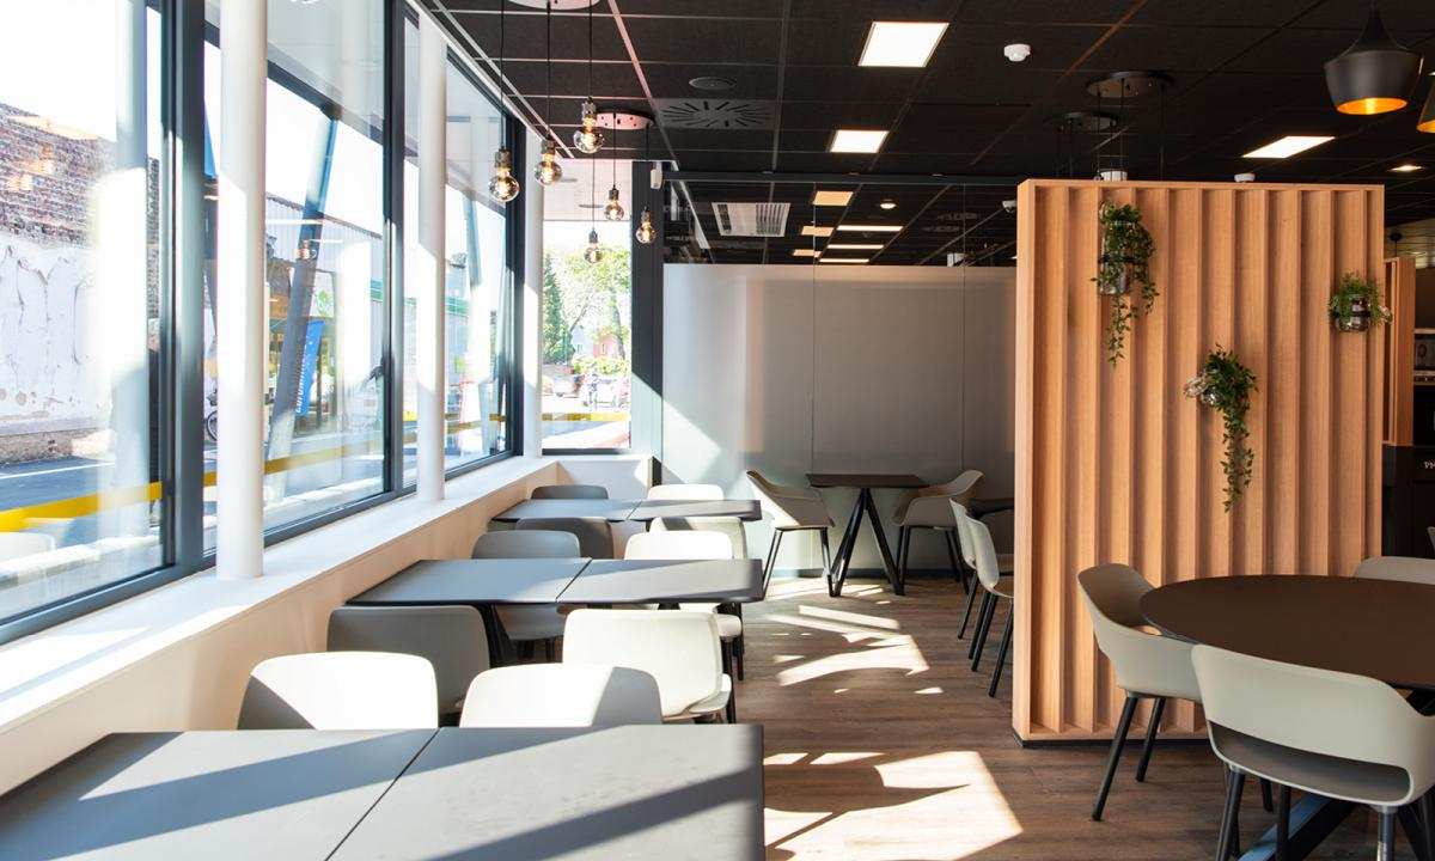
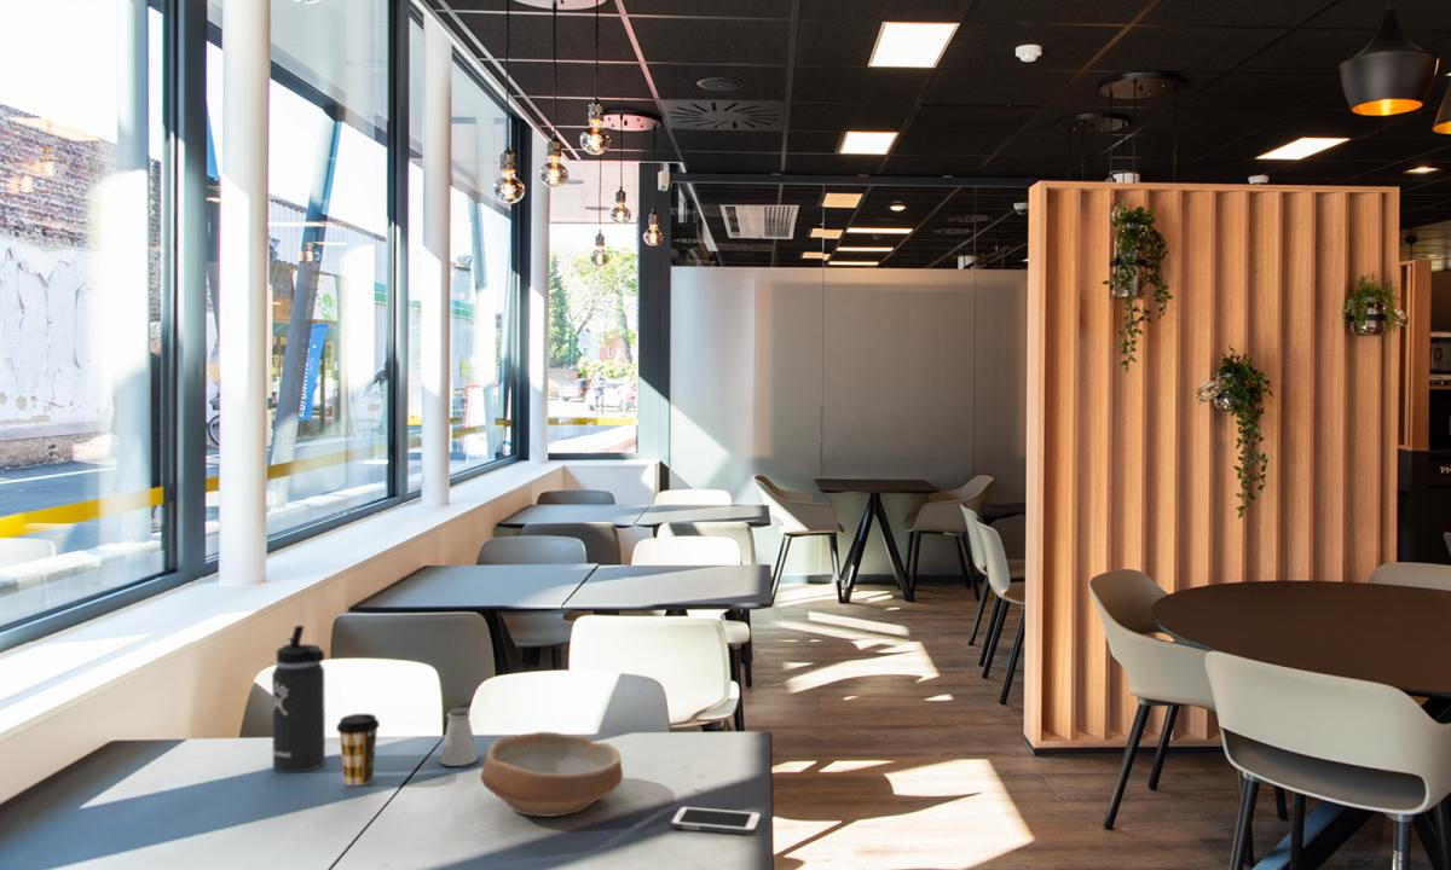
+ thermos bottle [271,624,326,775]
+ saltshaker [439,707,479,767]
+ coffee cup [335,713,381,787]
+ cell phone [669,805,763,835]
+ bowl [480,730,624,818]
